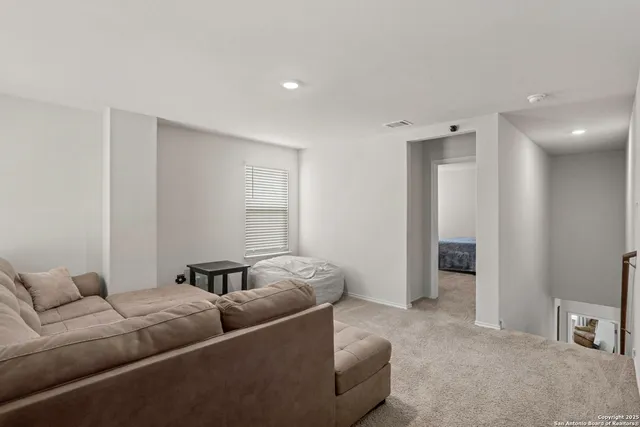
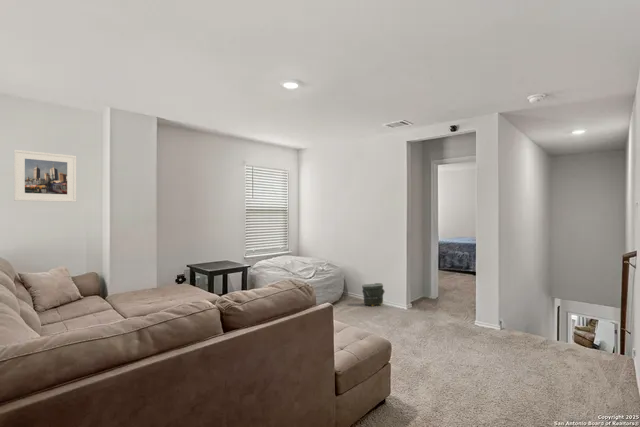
+ bag [361,282,386,307]
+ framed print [13,149,77,203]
